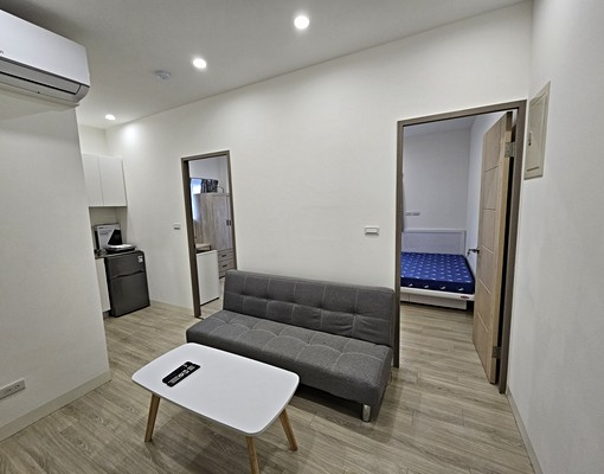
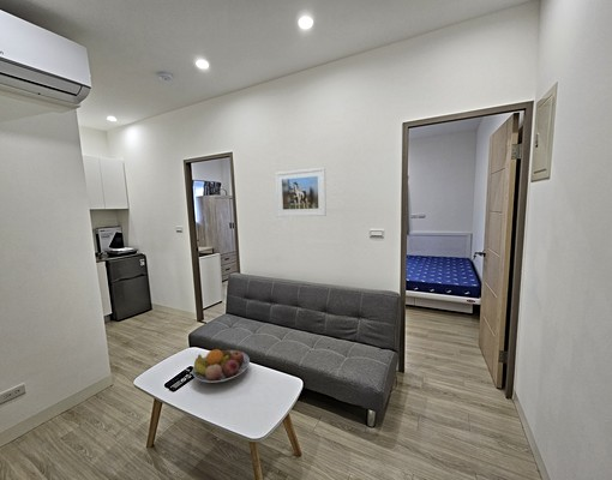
+ fruit bowl [192,348,251,384]
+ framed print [274,167,328,217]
